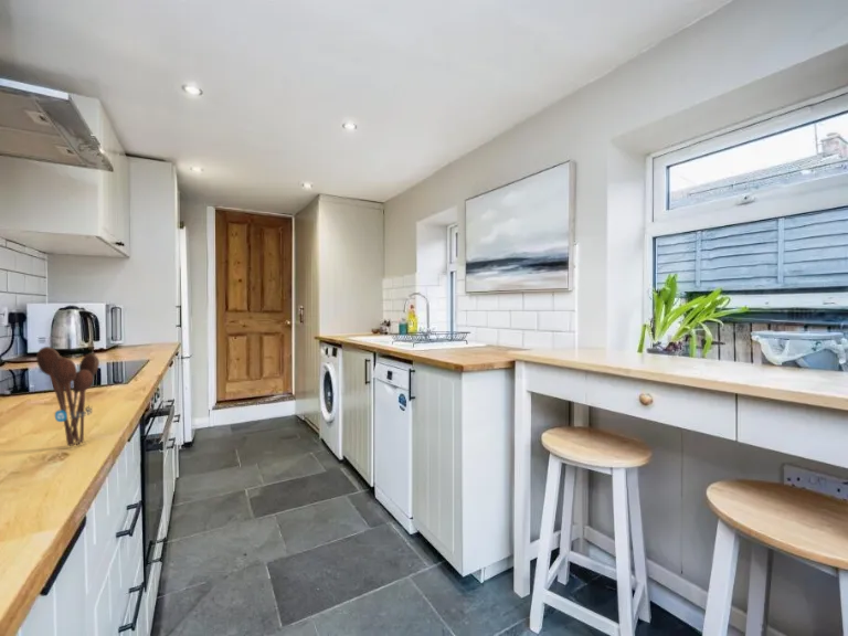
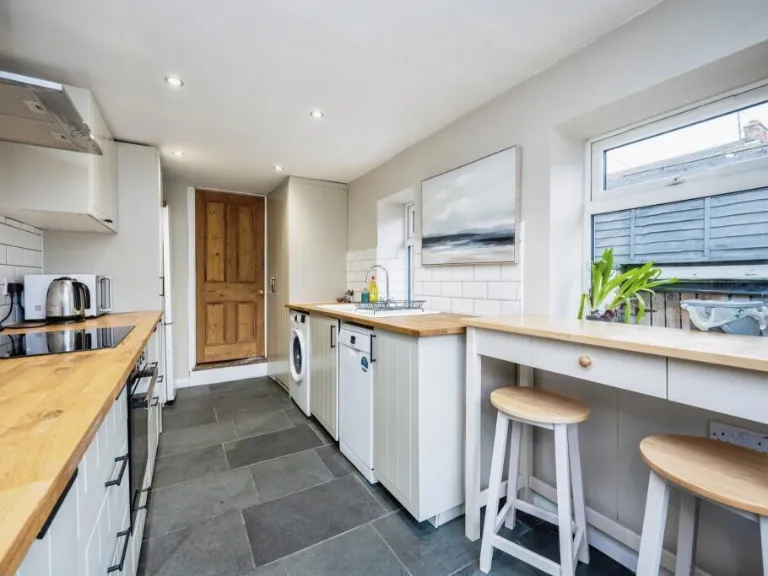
- utensil holder [35,346,100,447]
